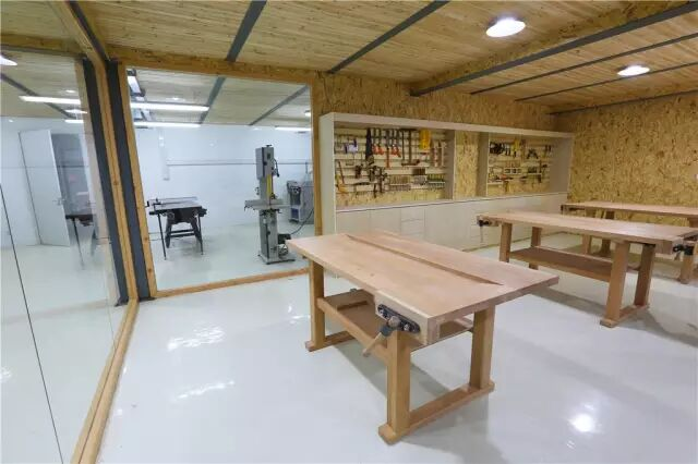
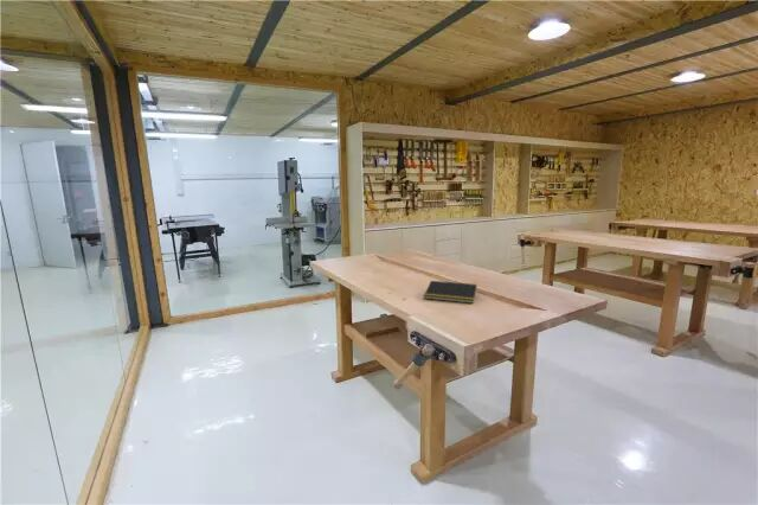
+ notepad [423,280,477,305]
